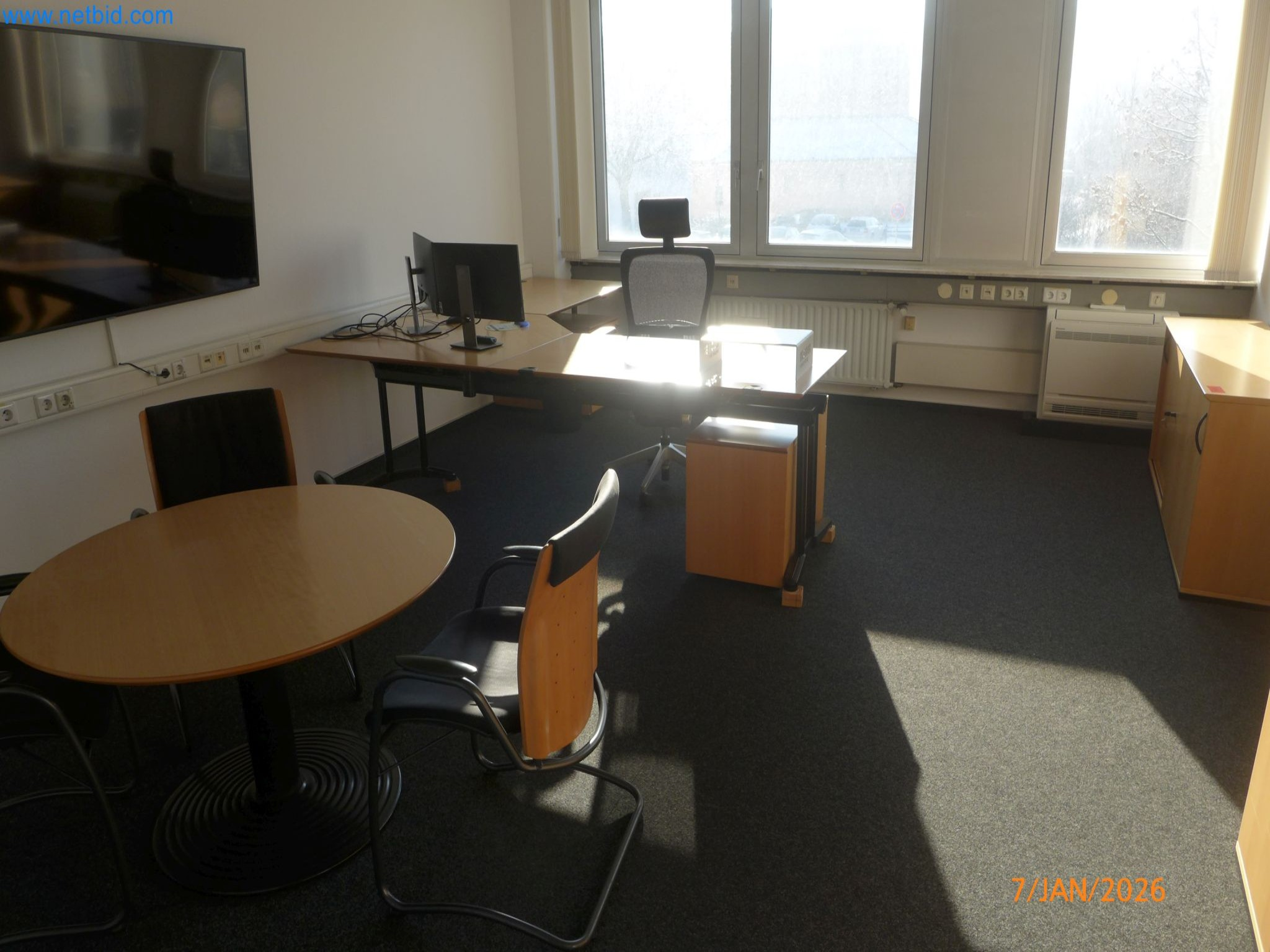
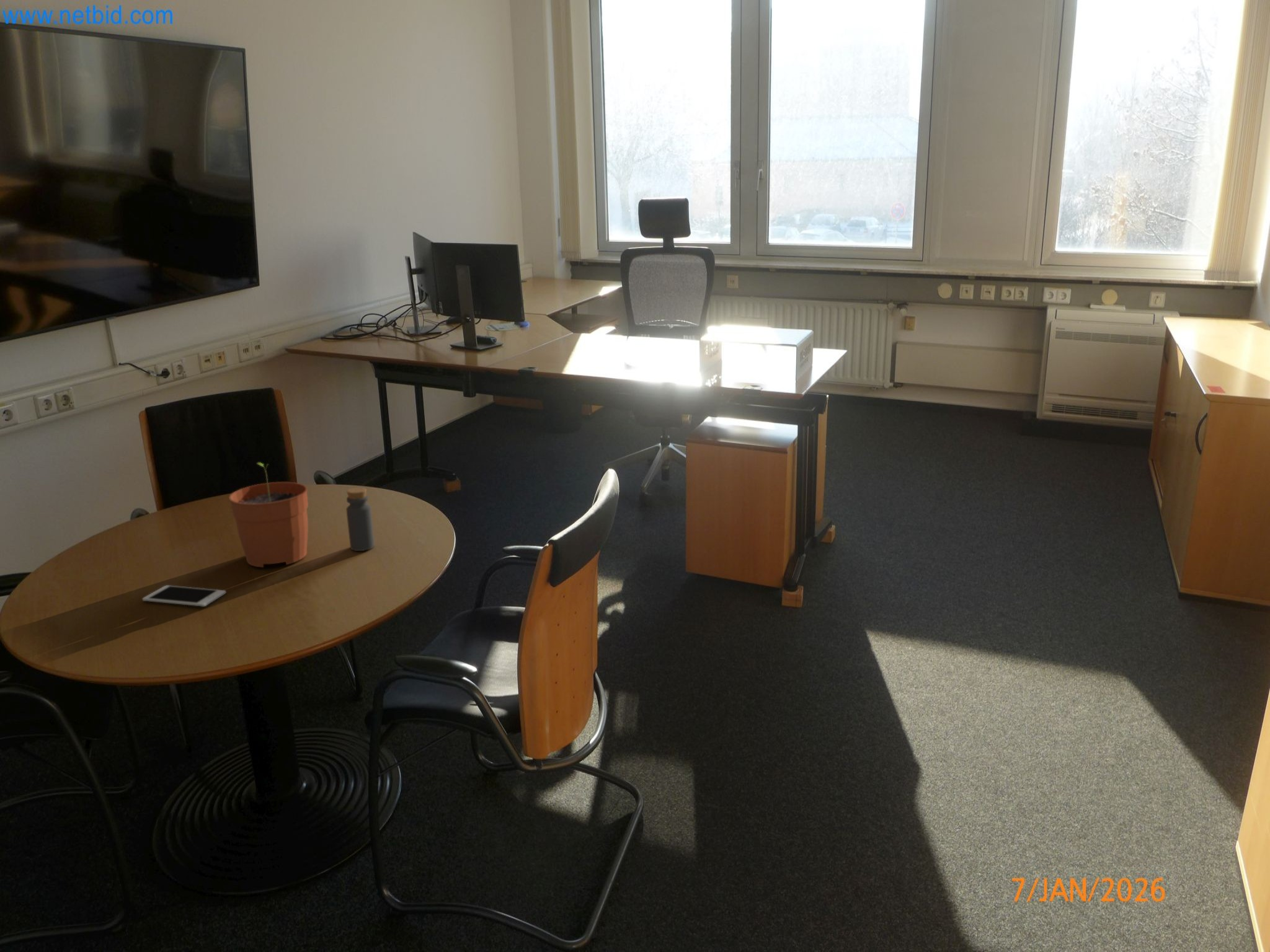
+ bottle [345,487,375,552]
+ cell phone [142,584,227,607]
+ plant pot [228,462,309,568]
